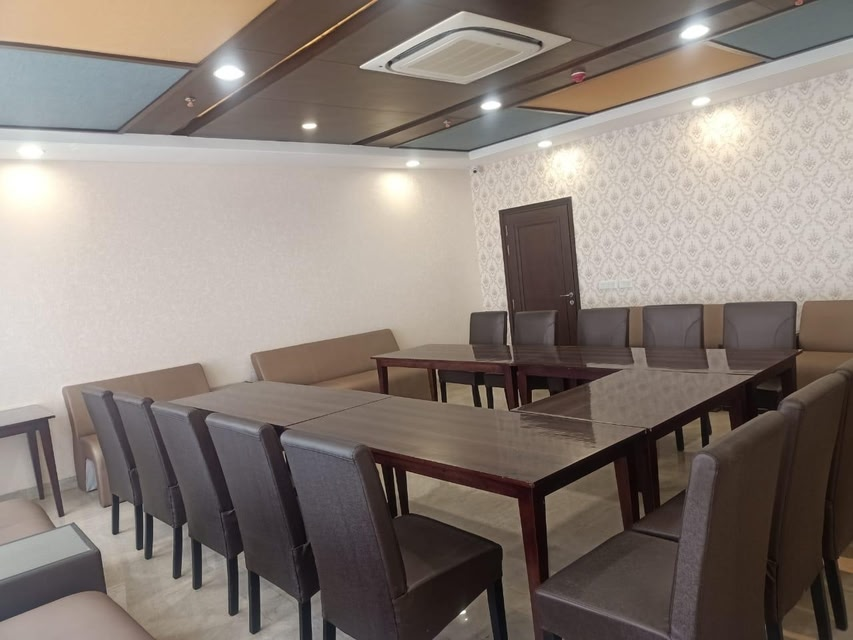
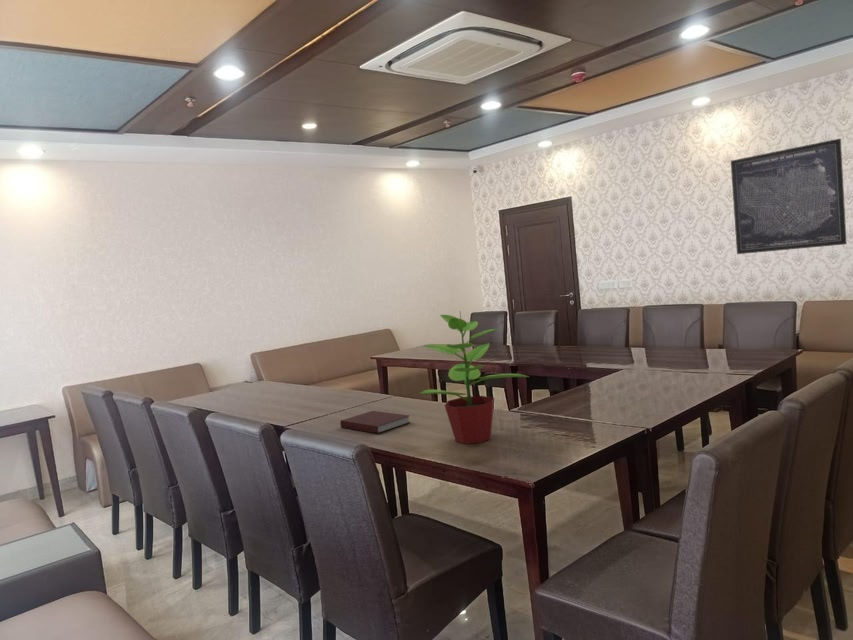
+ potted plant [419,312,530,444]
+ notebook [339,410,411,435]
+ wall art [730,138,848,255]
